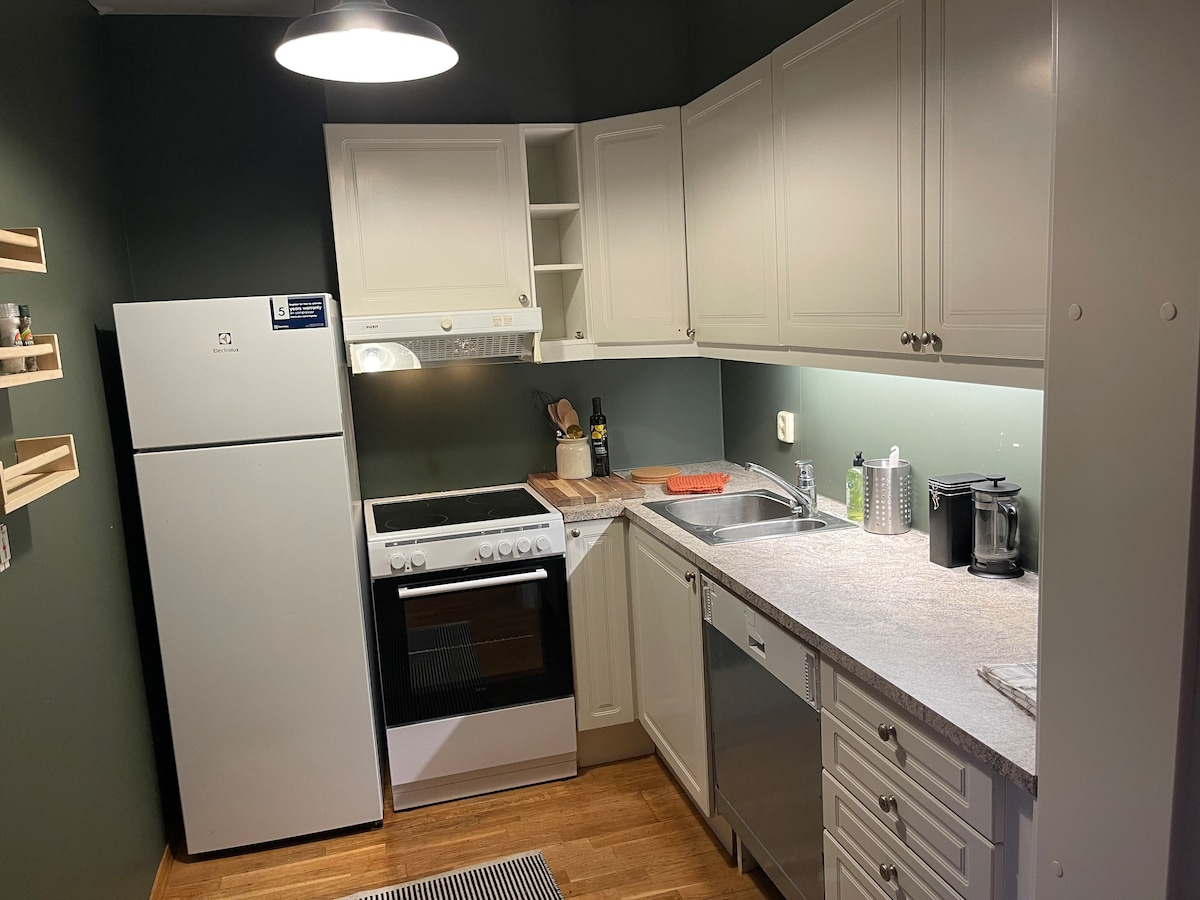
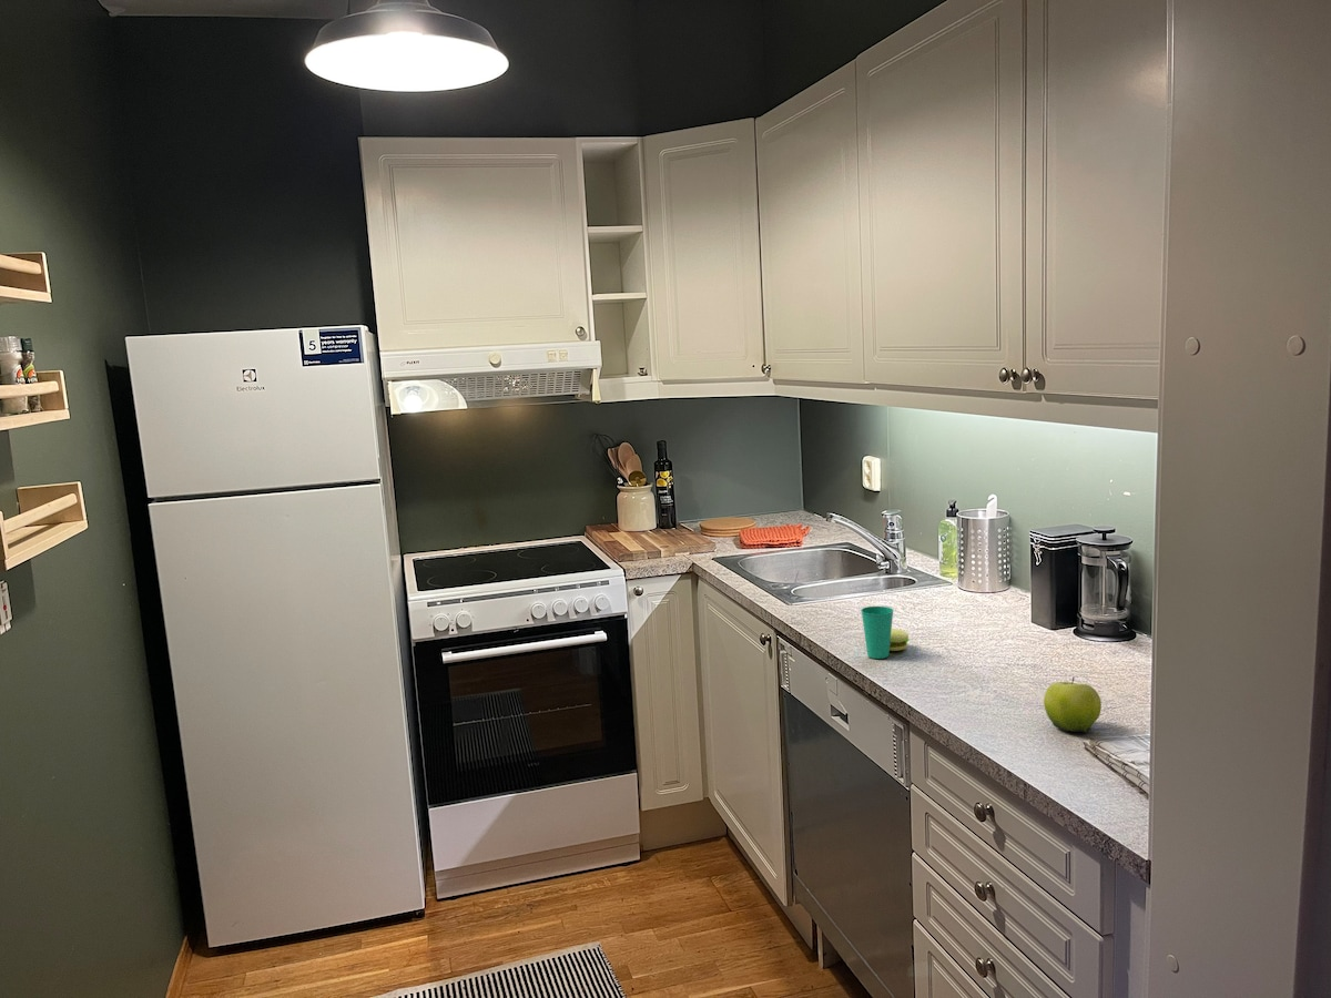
+ fruit [1043,676,1103,734]
+ cup [860,605,910,660]
